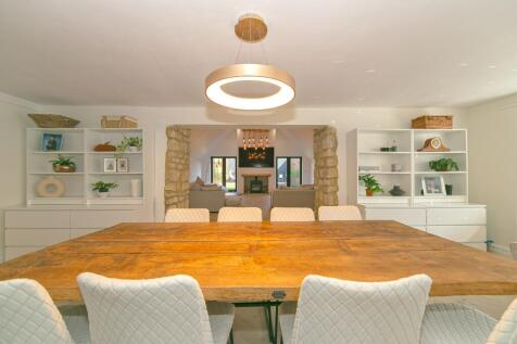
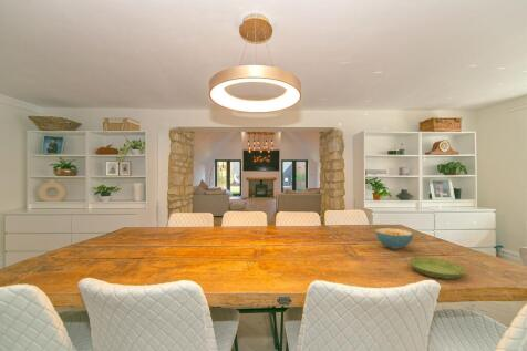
+ saucer [407,257,466,280]
+ cereal bowl [374,227,414,250]
